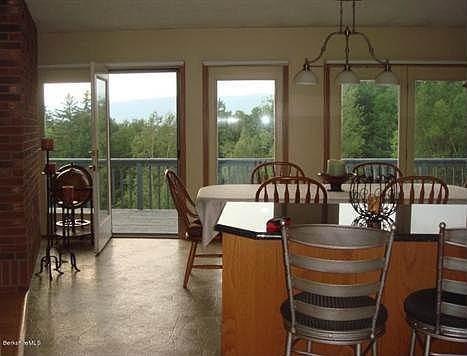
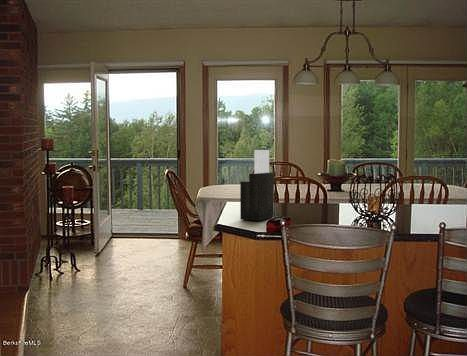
+ knife block [239,149,275,222]
